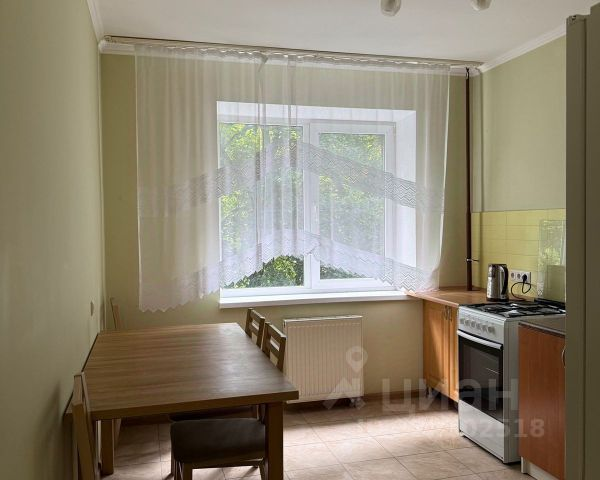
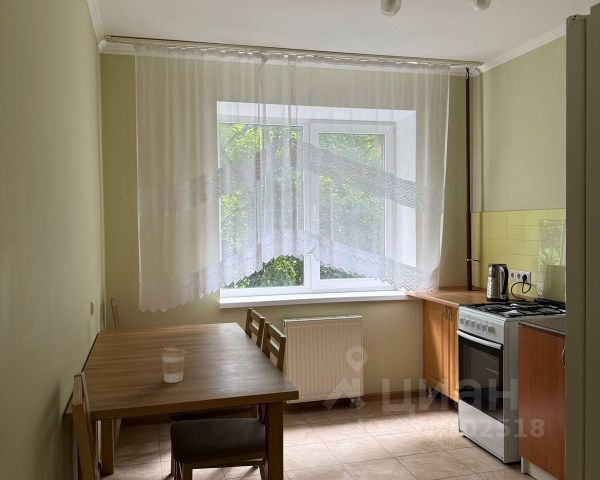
+ coffee cup [160,346,186,384]
